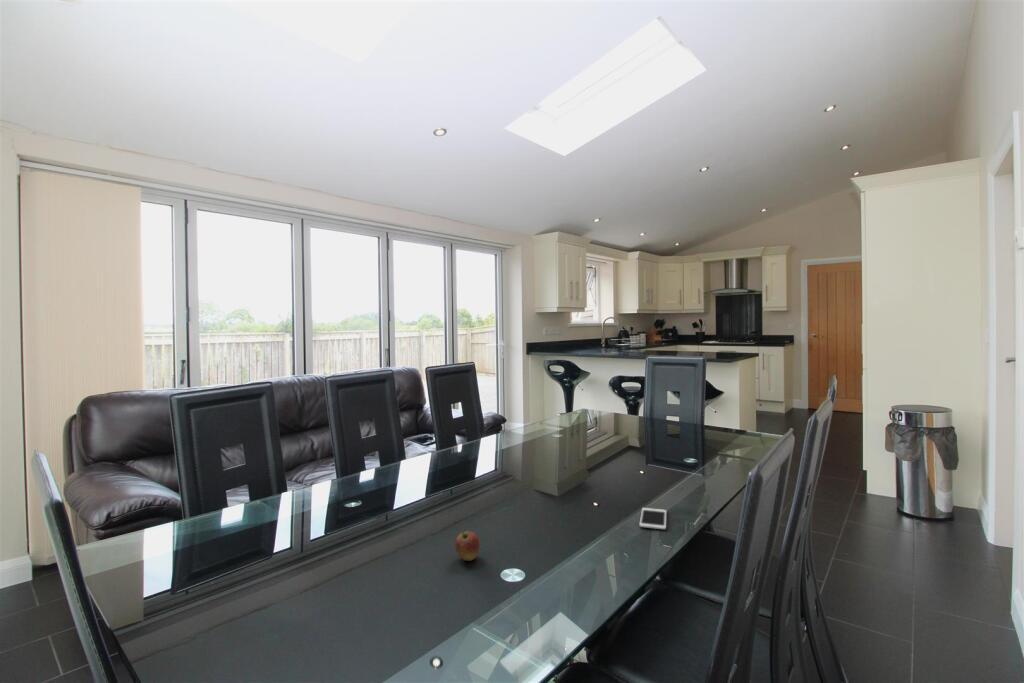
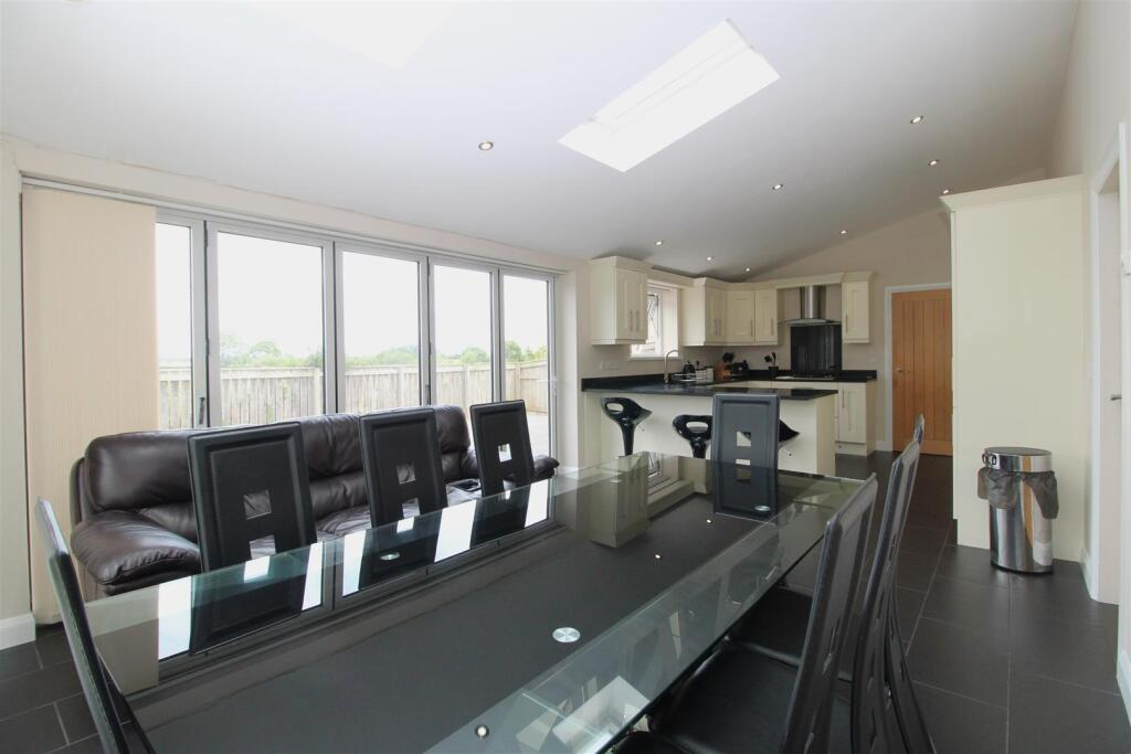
- cell phone [639,507,667,530]
- fruit [454,530,481,562]
